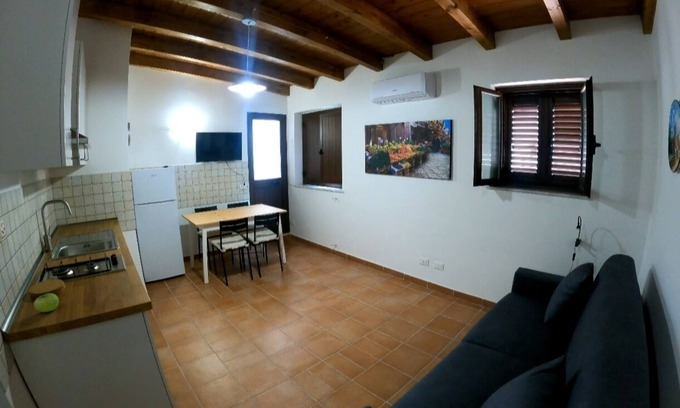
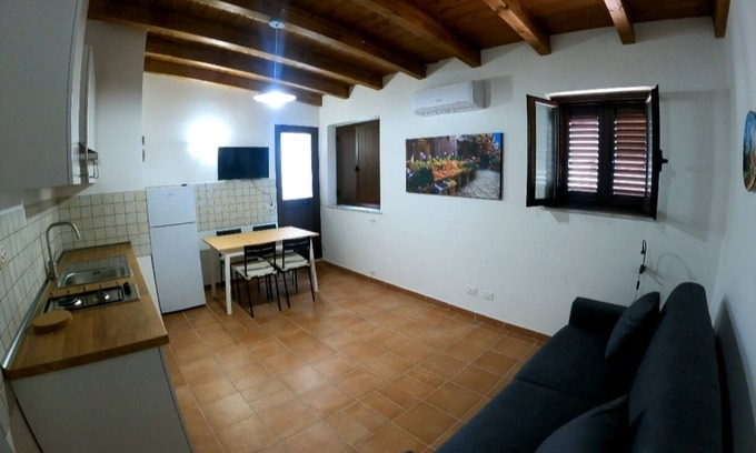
- fruit [33,292,60,313]
